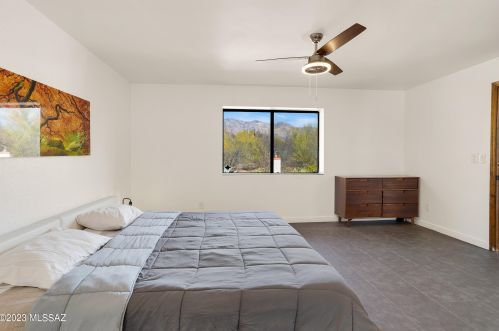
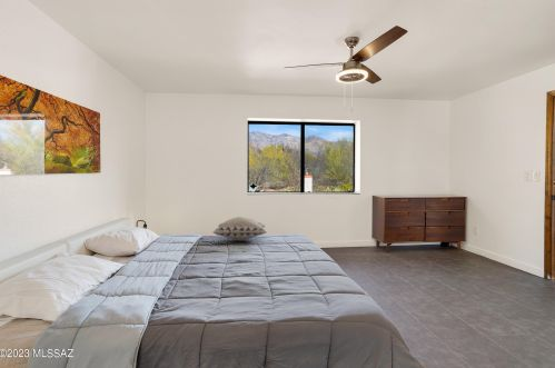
+ decorative pillow [212,216,267,242]
